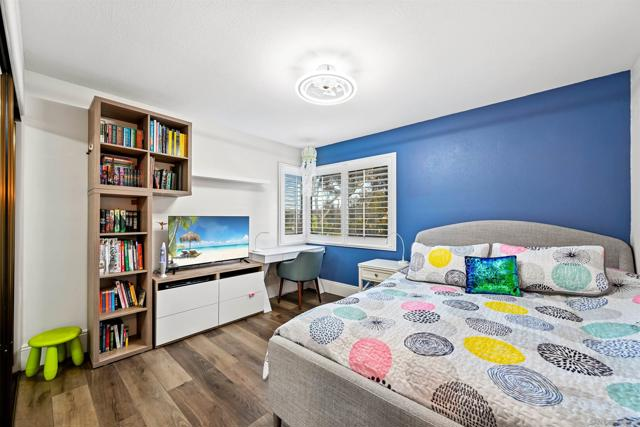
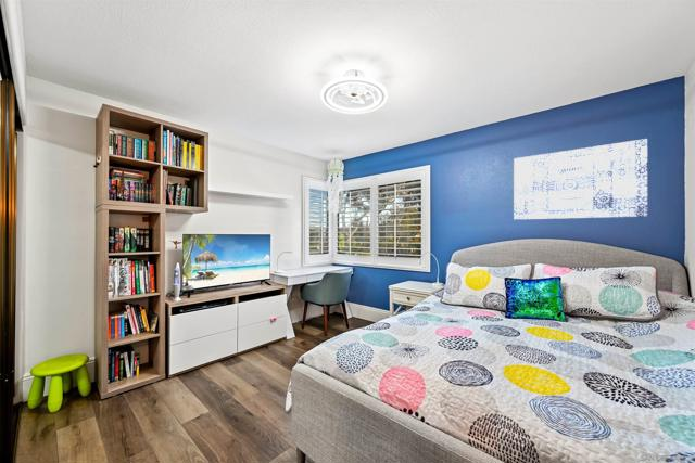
+ wall art [513,138,648,221]
